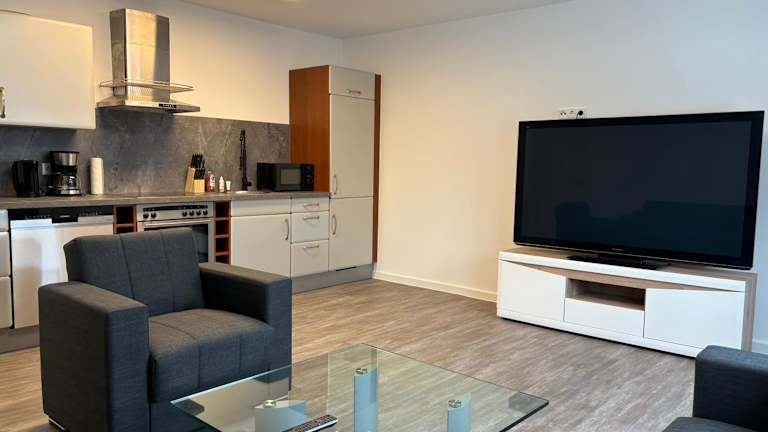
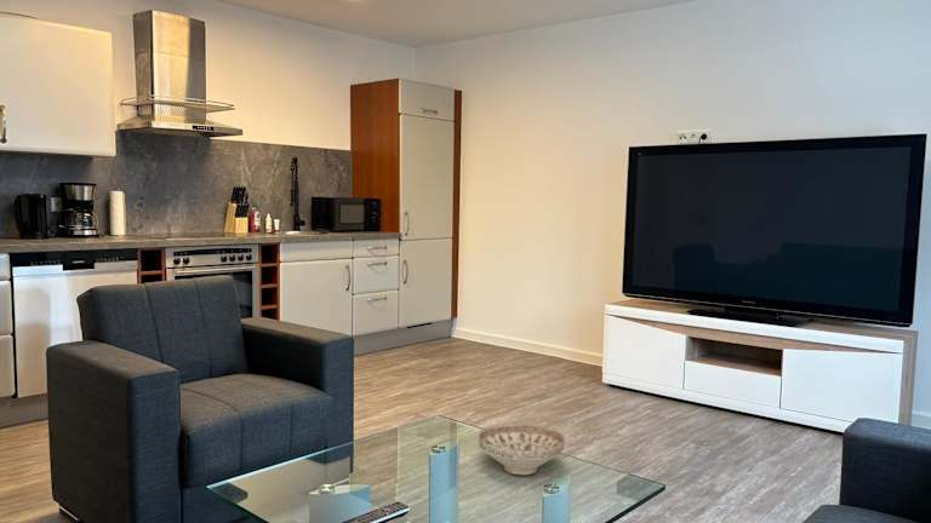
+ decorative bowl [478,423,566,476]
